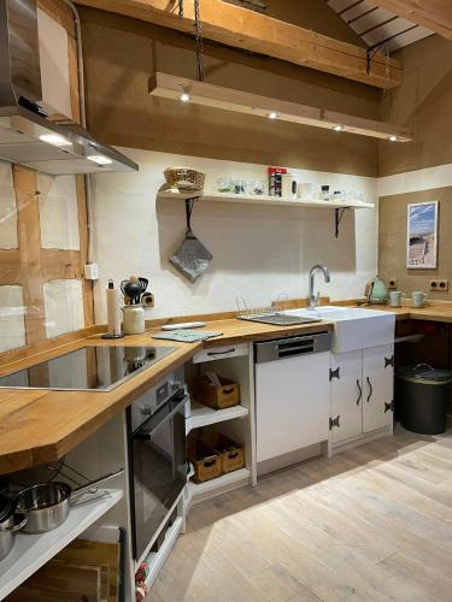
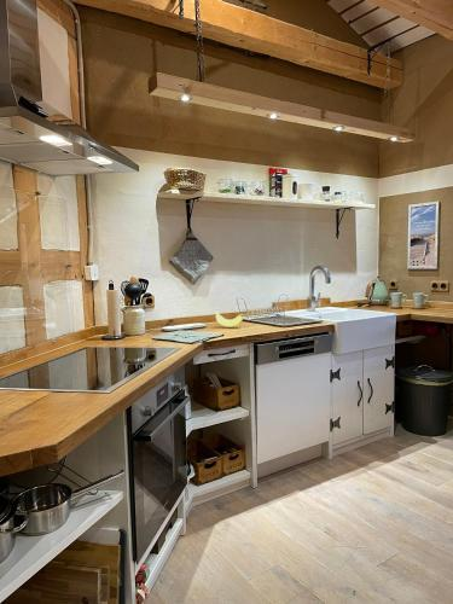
+ fruit [214,306,244,329]
